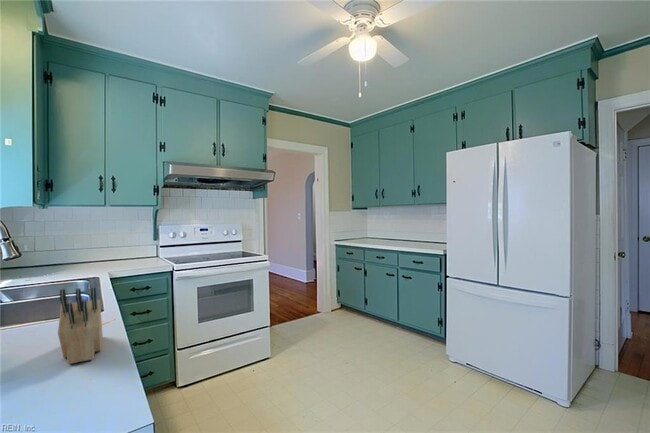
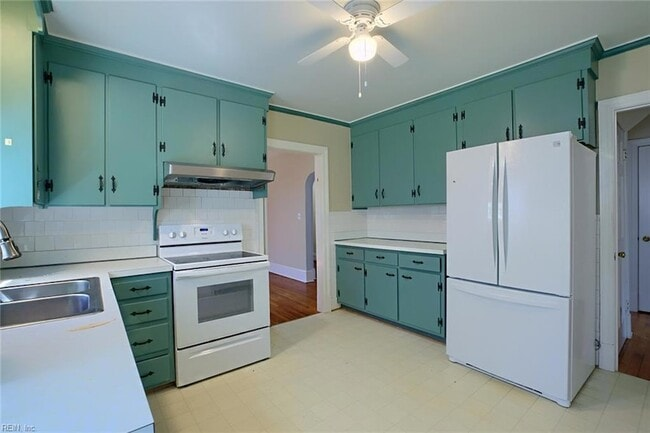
- knife block [57,287,104,365]
